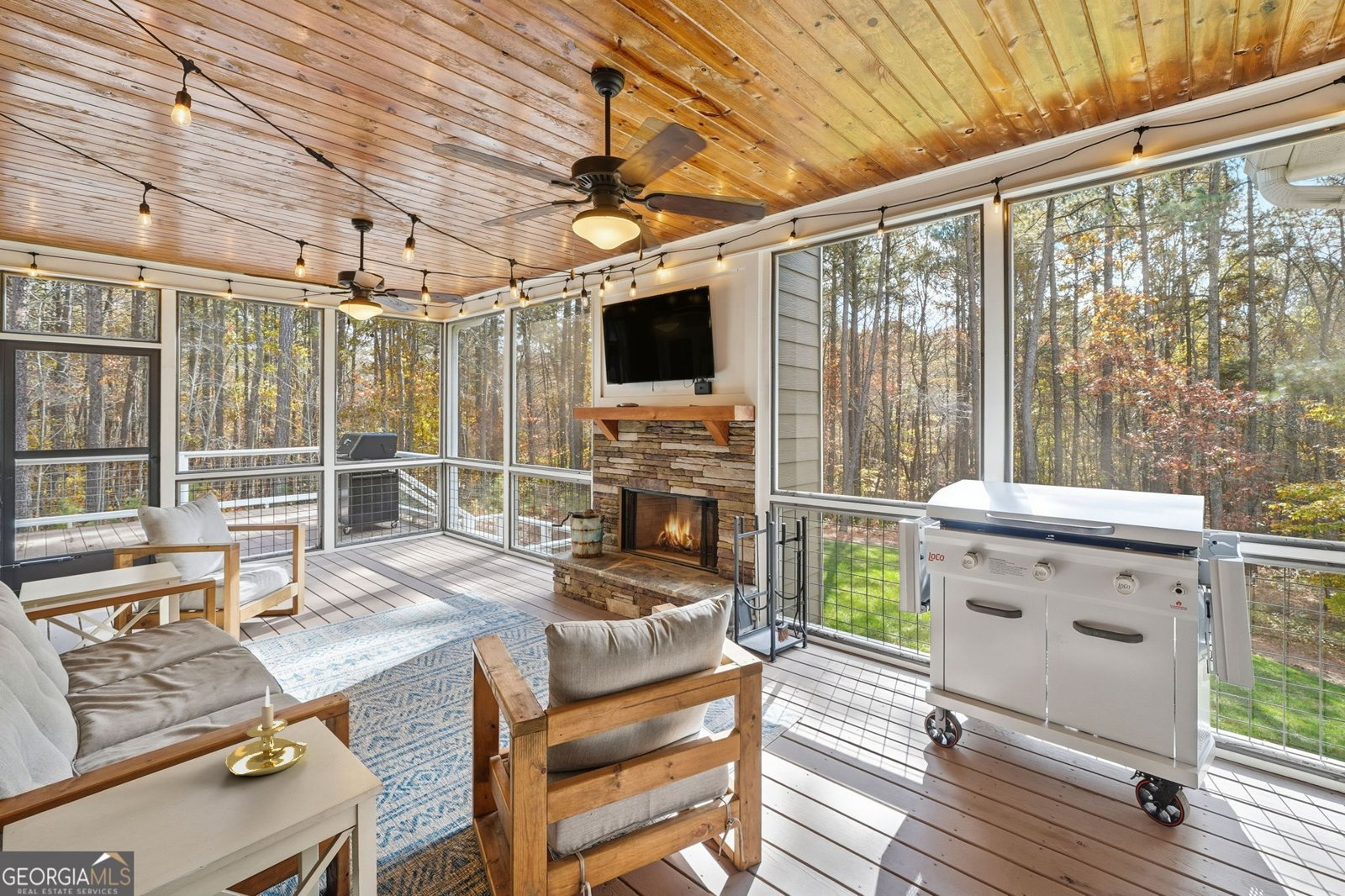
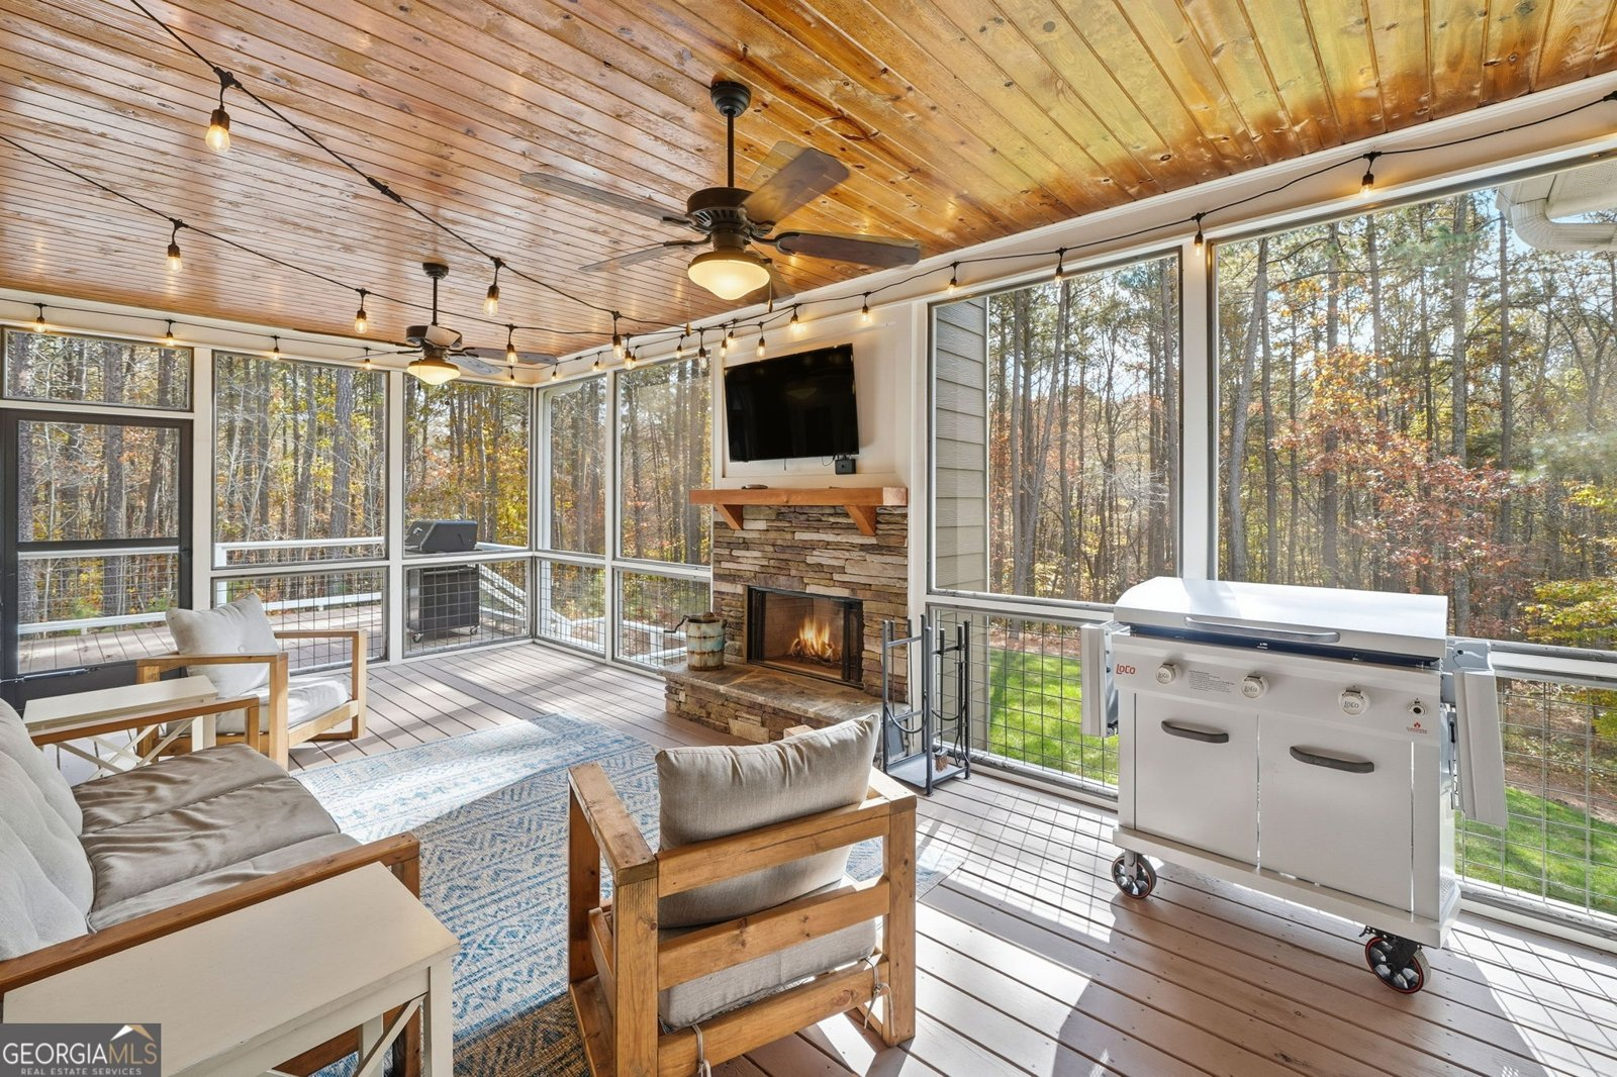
- candle holder [225,685,308,777]
